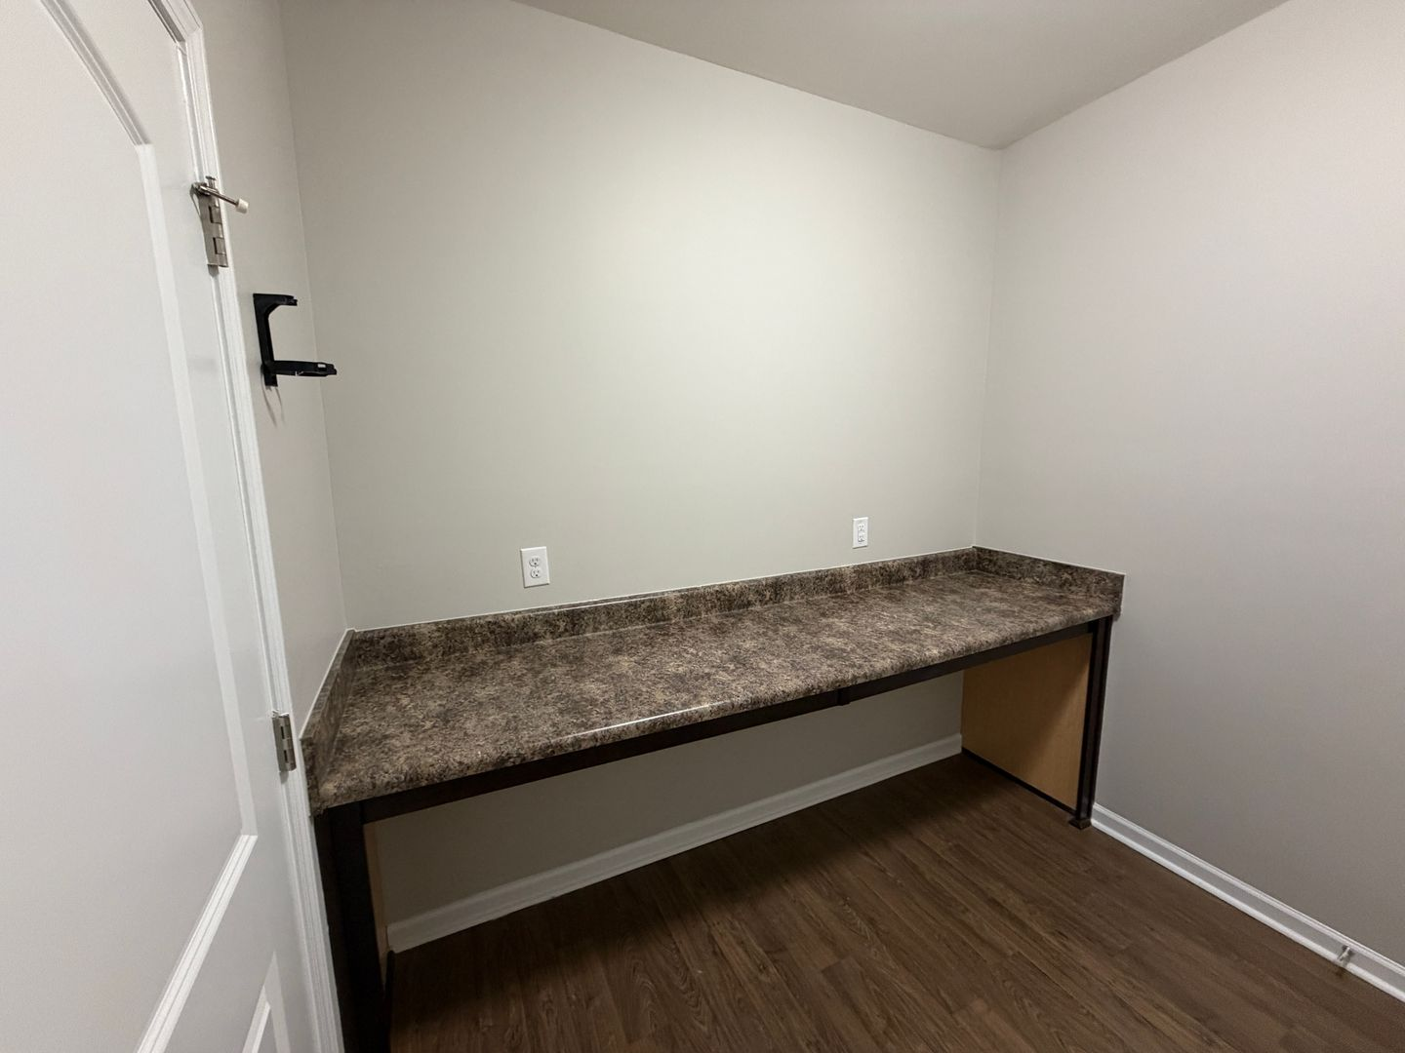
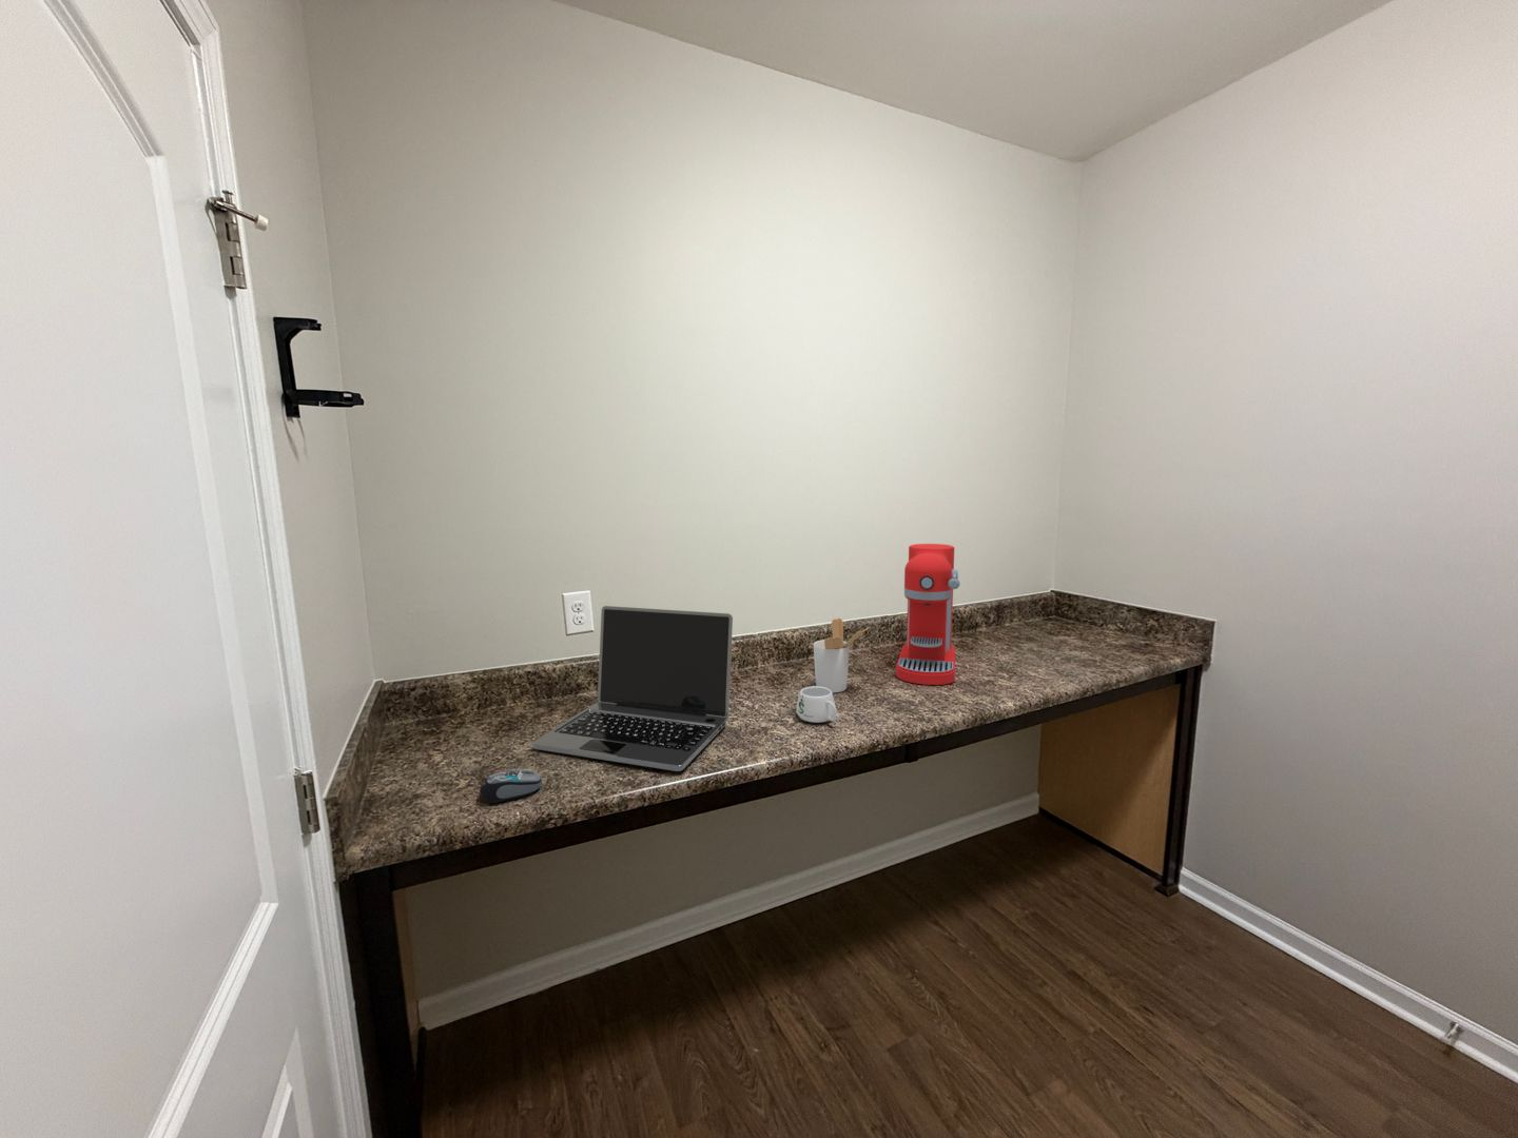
+ laptop [531,605,734,772]
+ coffee maker [895,543,961,686]
+ mug [796,685,838,724]
+ utensil holder [813,618,870,693]
+ computer mouse [478,769,543,804]
